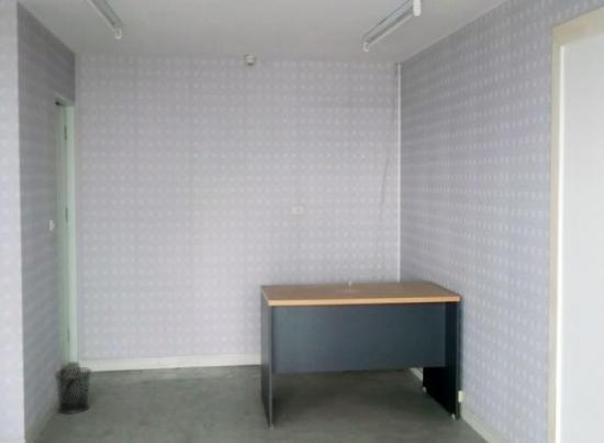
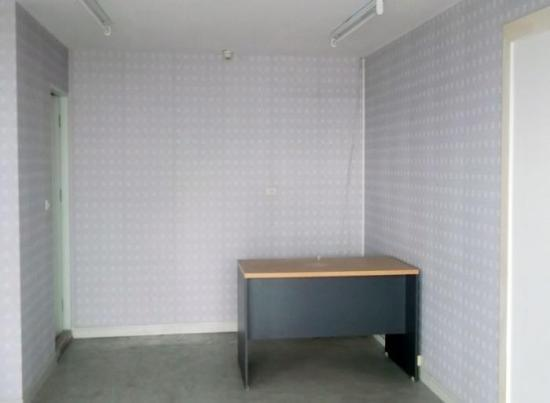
- waste bin [54,366,92,414]
